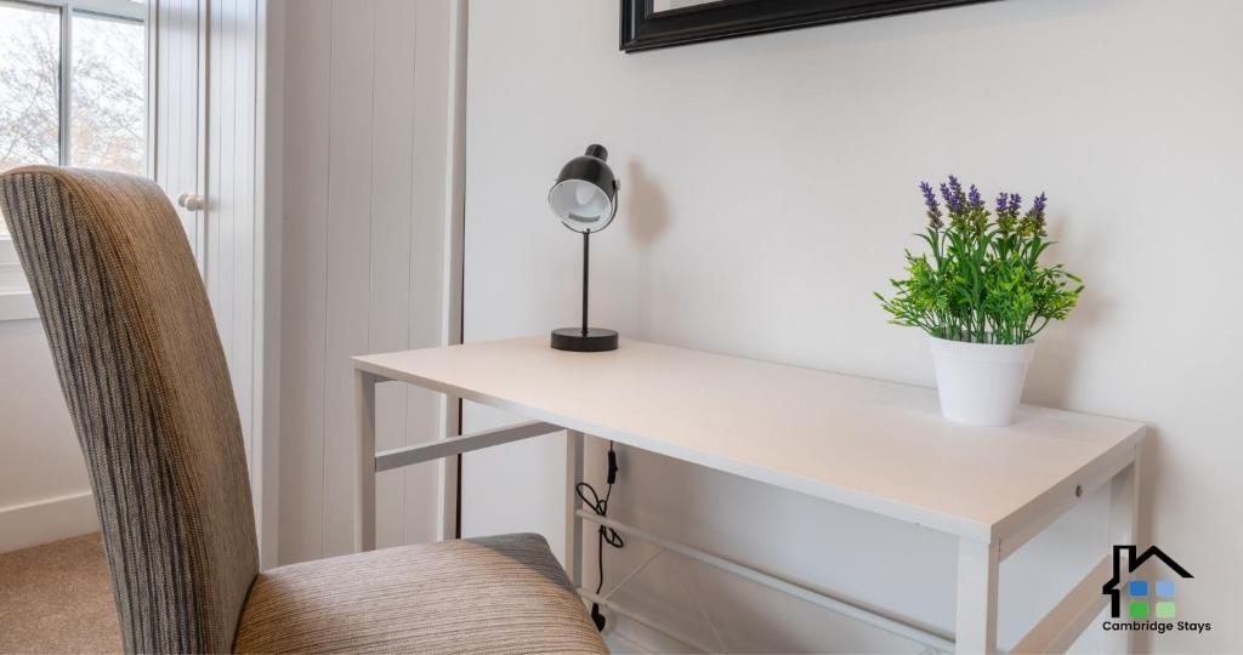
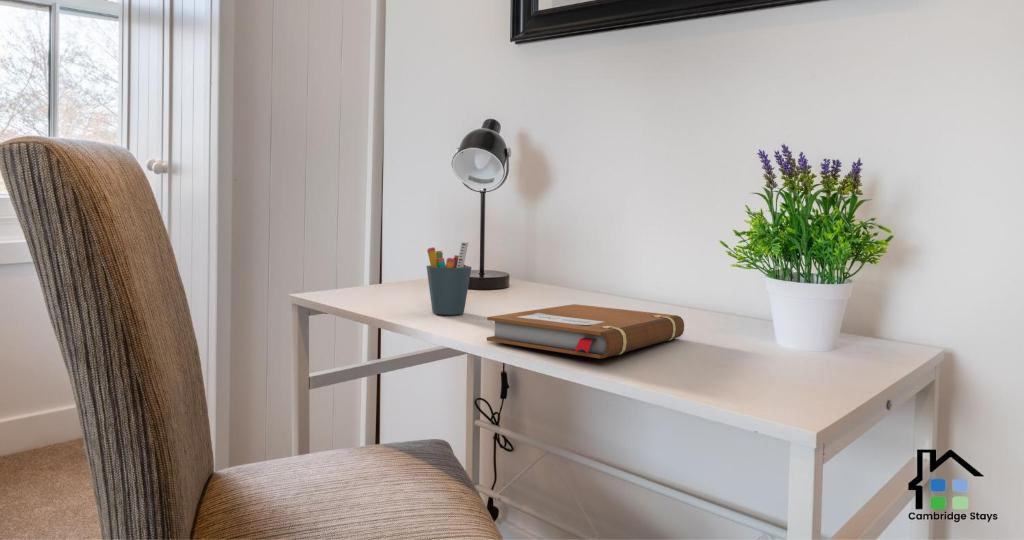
+ notebook [486,303,685,359]
+ pen holder [425,241,472,315]
